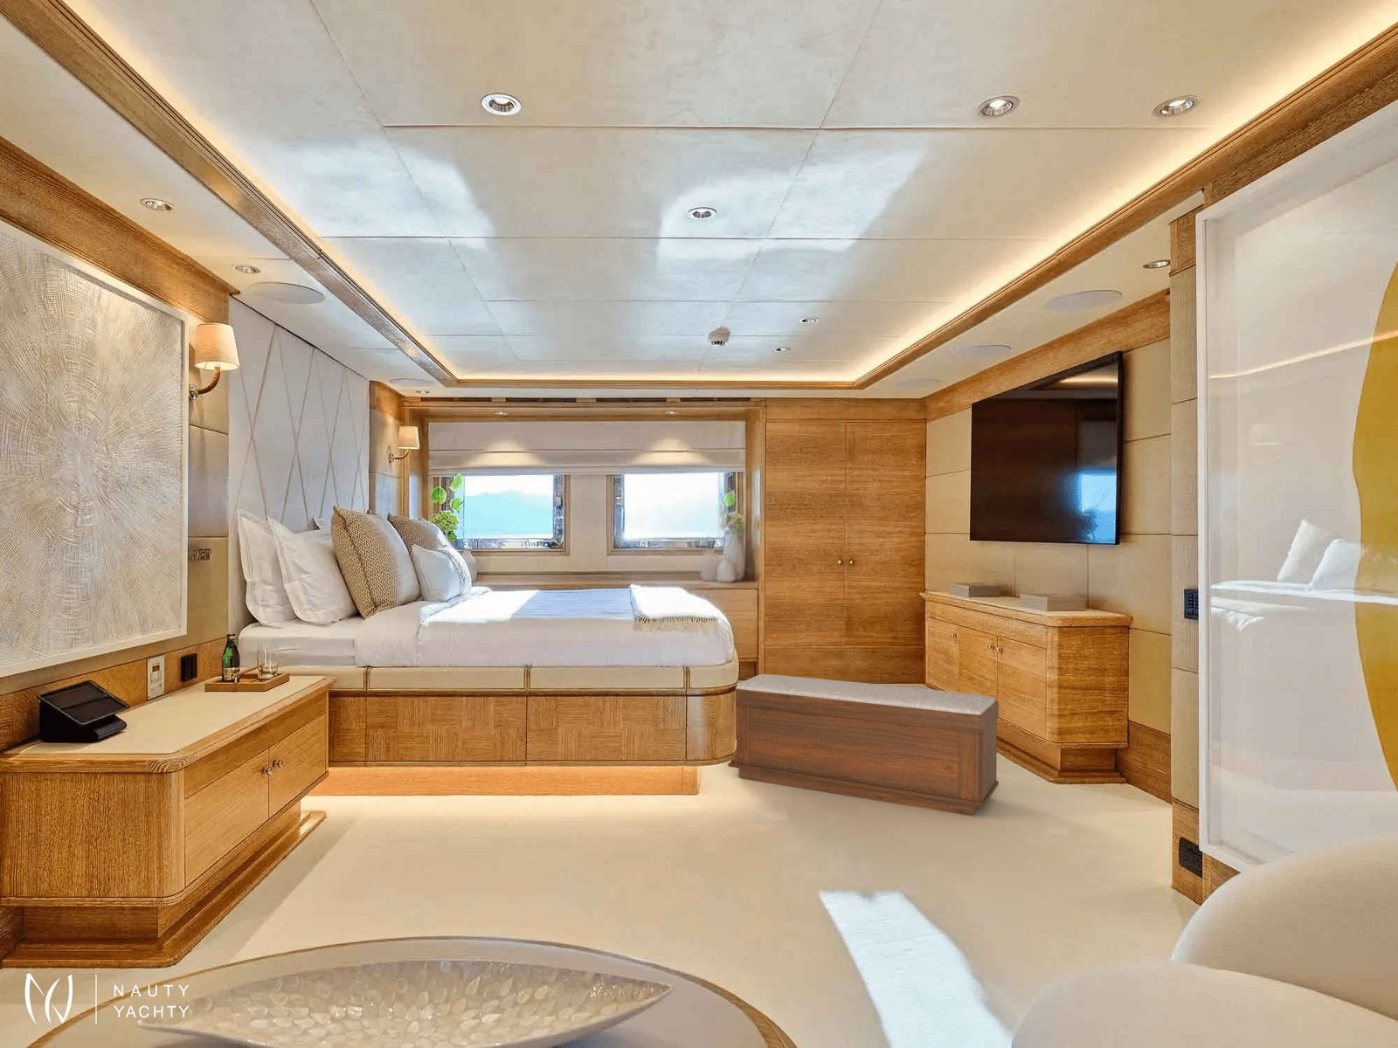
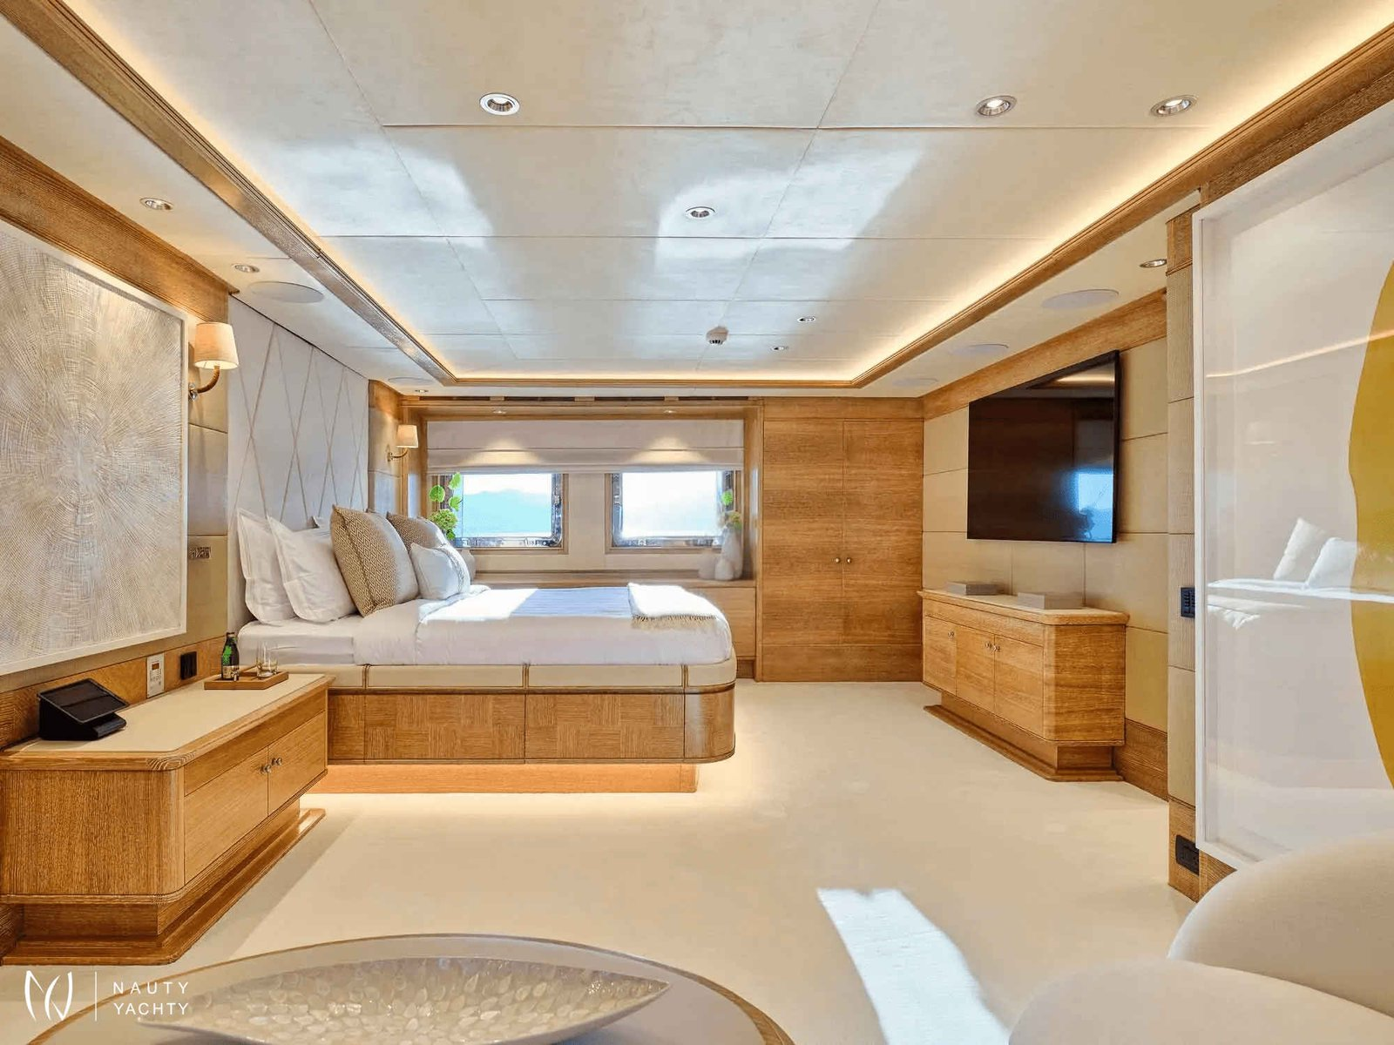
- bench [728,674,1000,817]
